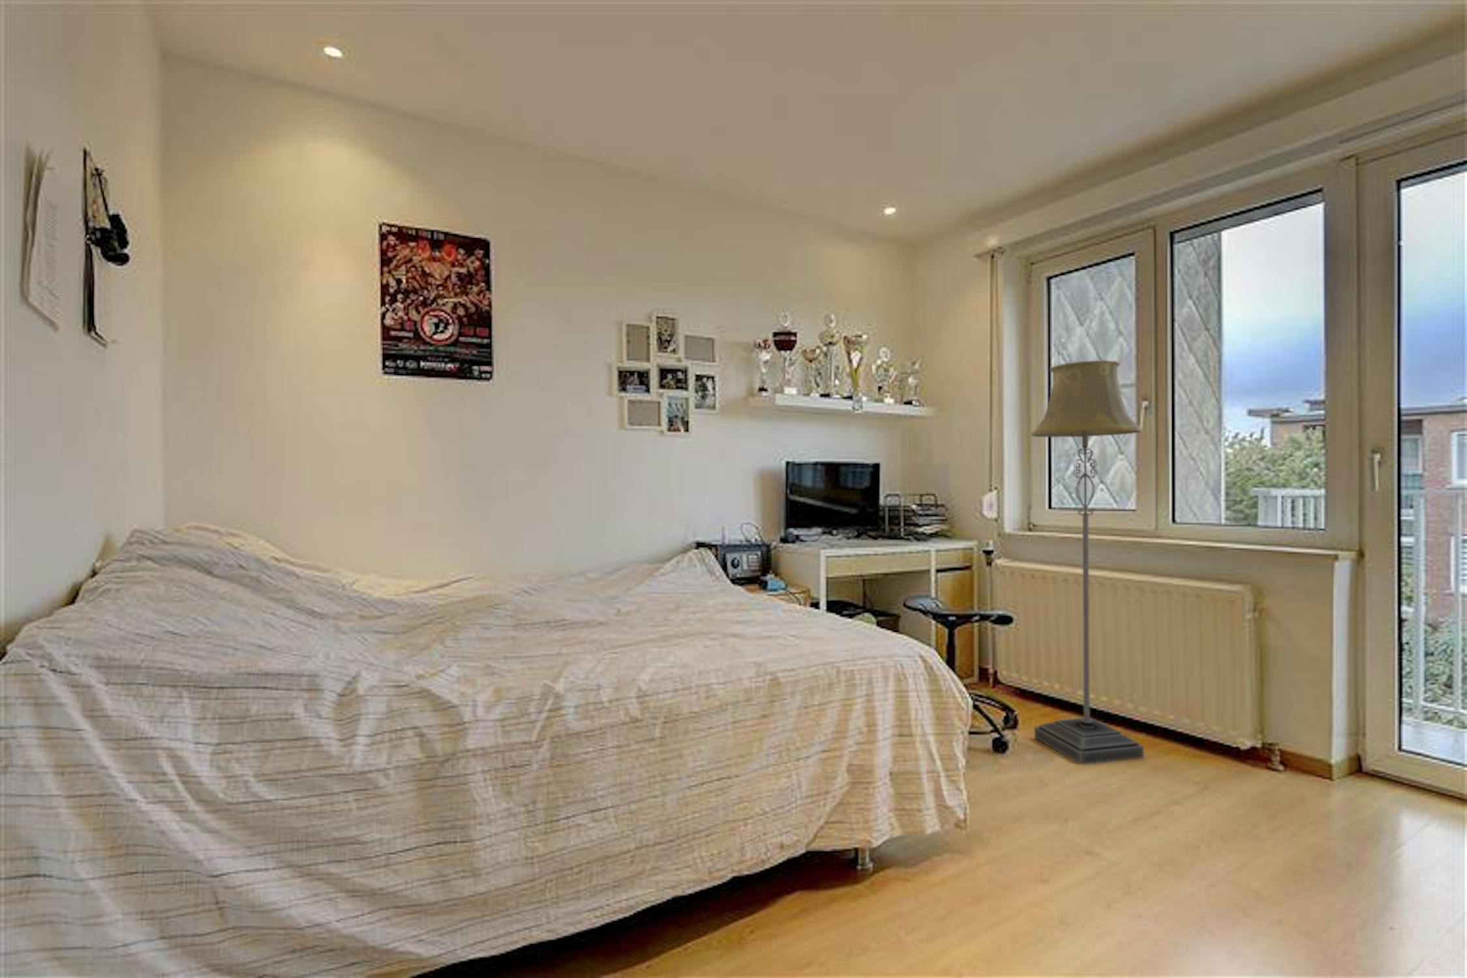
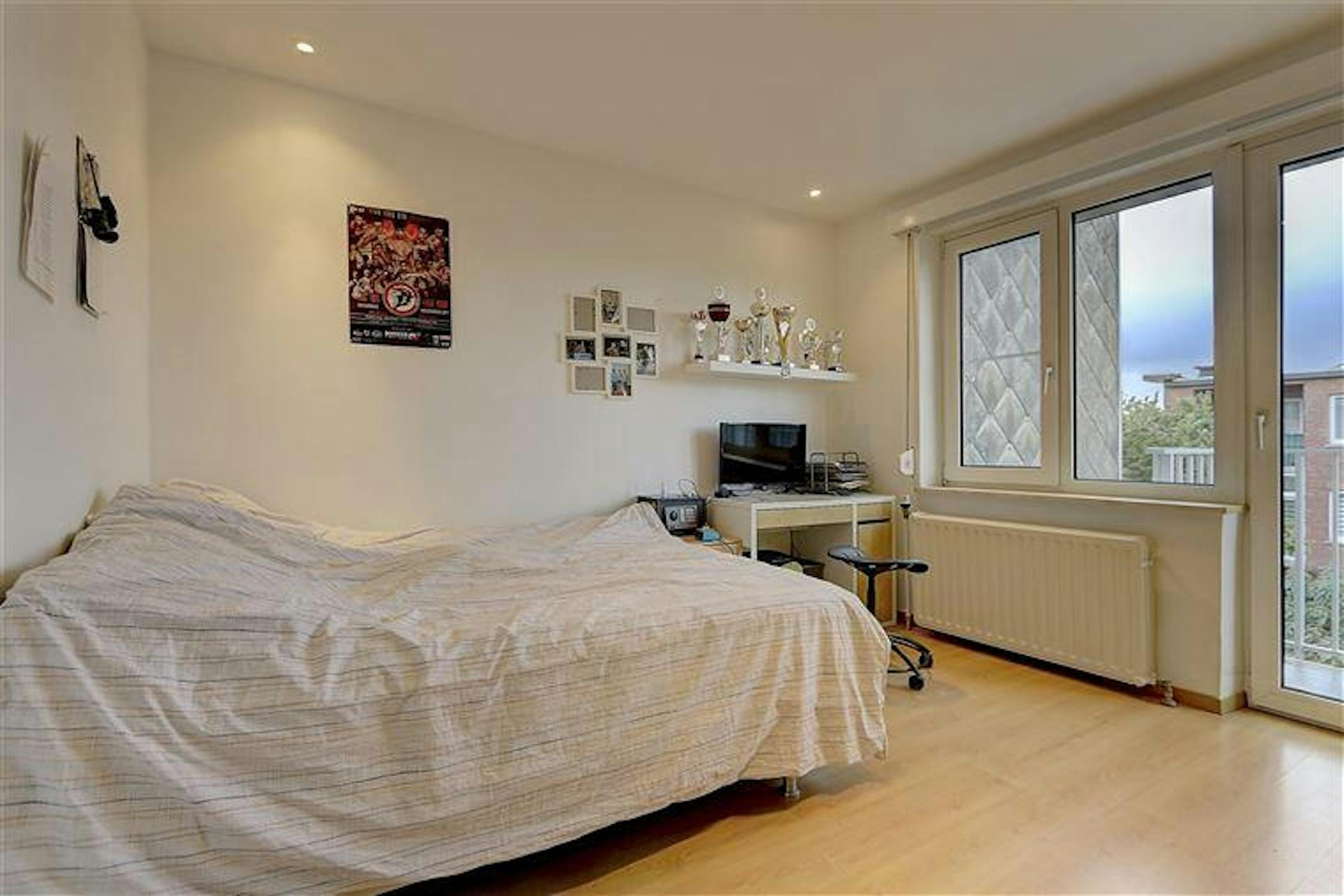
- floor lamp [1030,360,1144,765]
